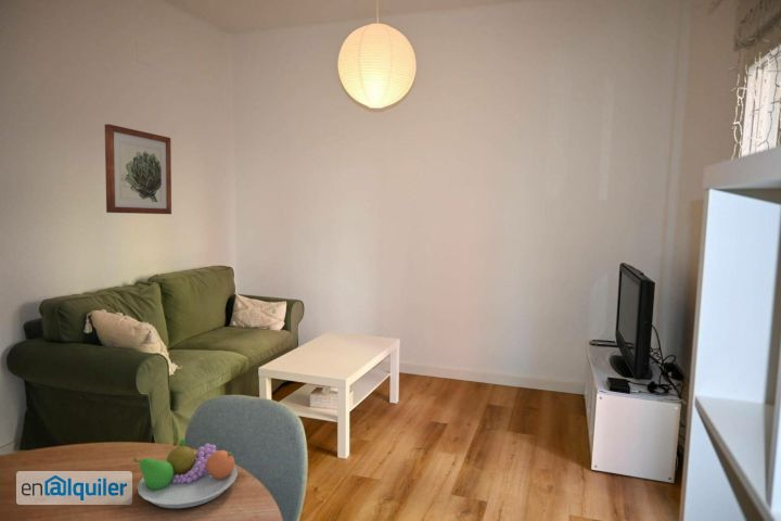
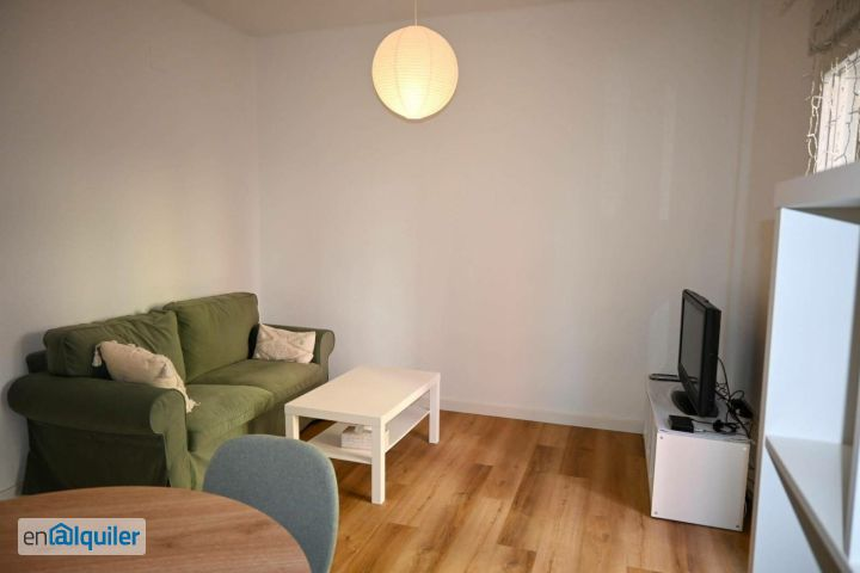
- fruit bowl [132,437,239,509]
- wall art [104,123,172,215]
